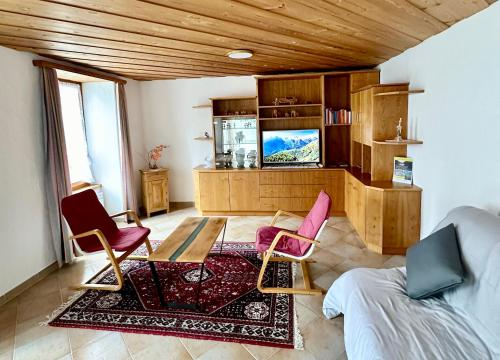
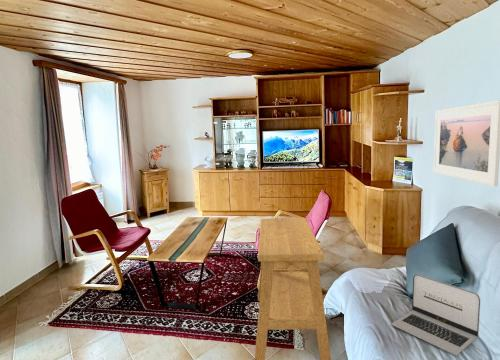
+ side table [254,217,332,360]
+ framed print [433,99,500,187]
+ laptop [390,273,481,356]
